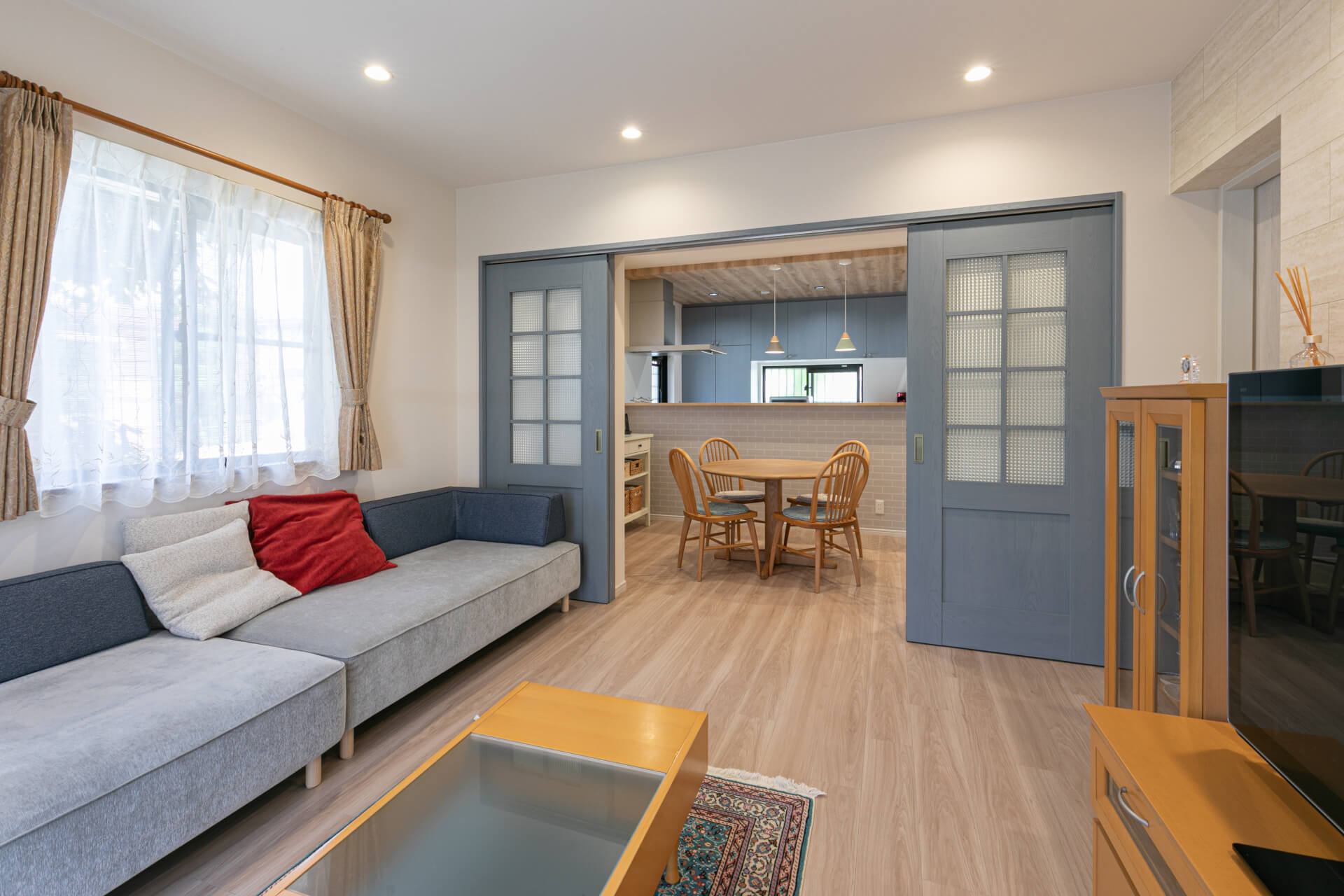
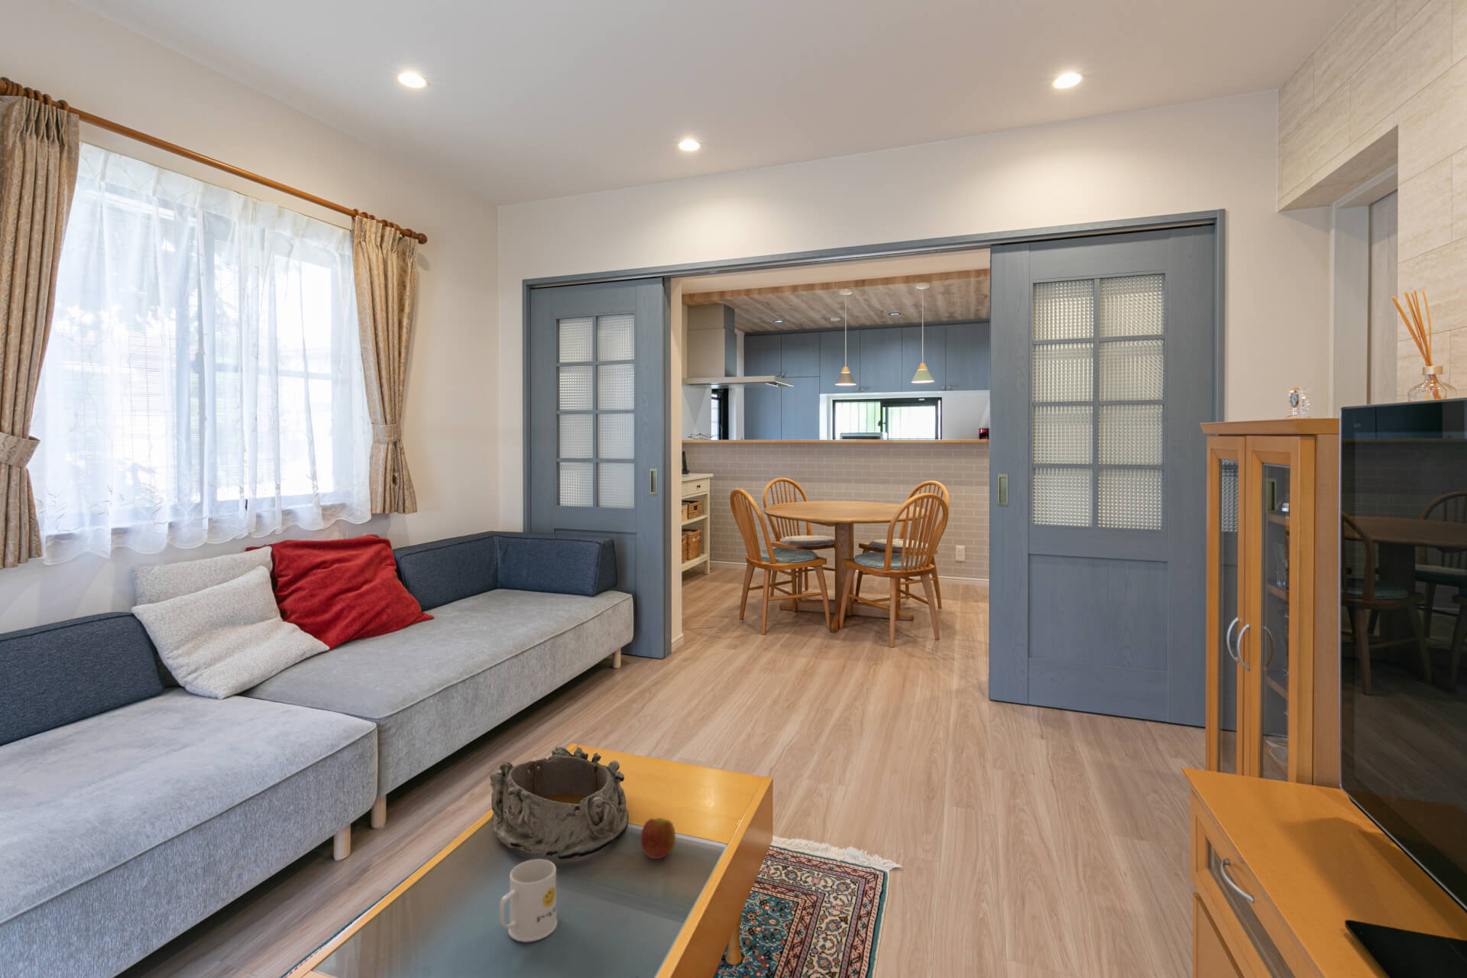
+ apple [640,818,676,859]
+ mug [499,858,559,943]
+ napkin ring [489,746,630,859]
